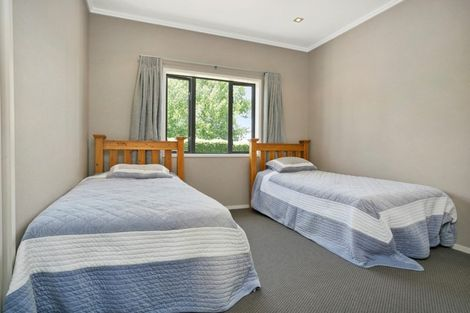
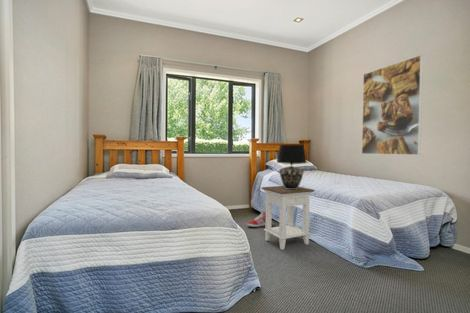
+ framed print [361,54,424,156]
+ table lamp [276,144,308,189]
+ sneaker [246,209,273,228]
+ nightstand [260,185,316,251]
